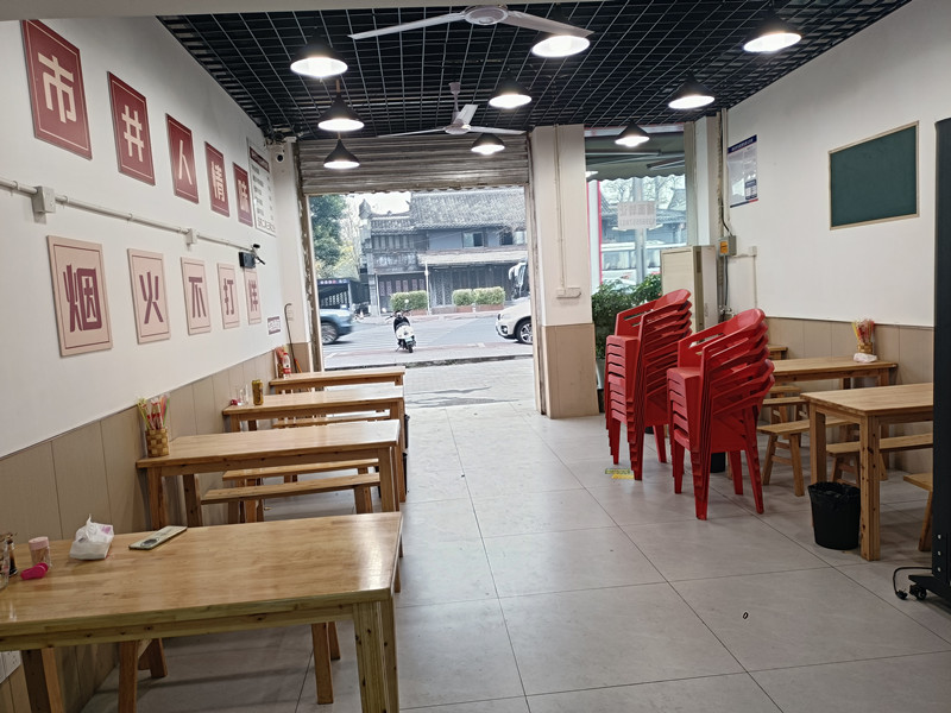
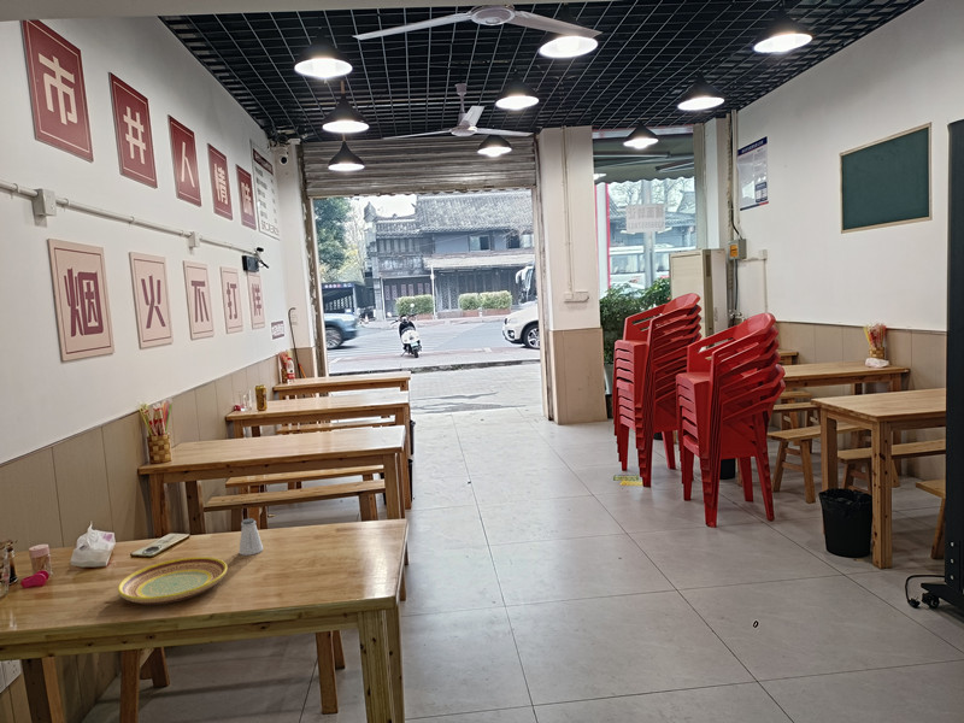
+ saltshaker [237,517,264,557]
+ plate [117,556,228,605]
